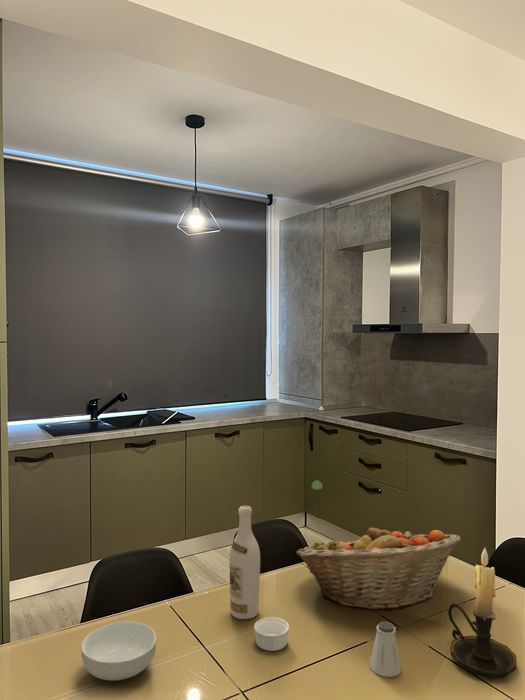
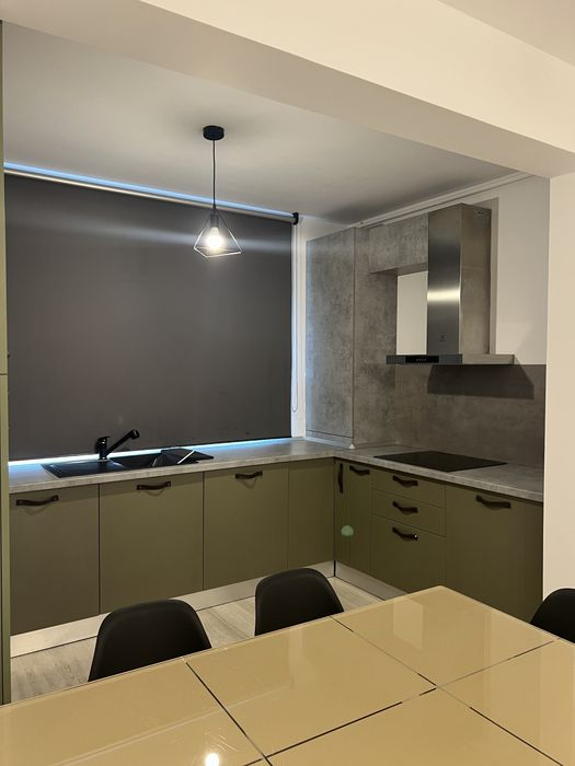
- fruit basket [296,525,462,611]
- wine bottle [228,505,261,620]
- cereal bowl [80,621,157,682]
- saltshaker [369,621,402,678]
- ramekin [253,616,290,652]
- candle holder [447,547,518,680]
